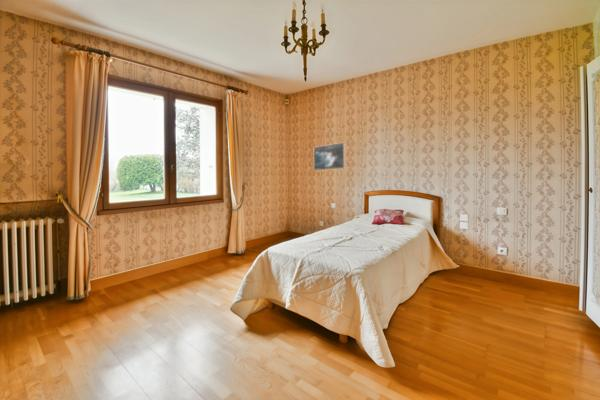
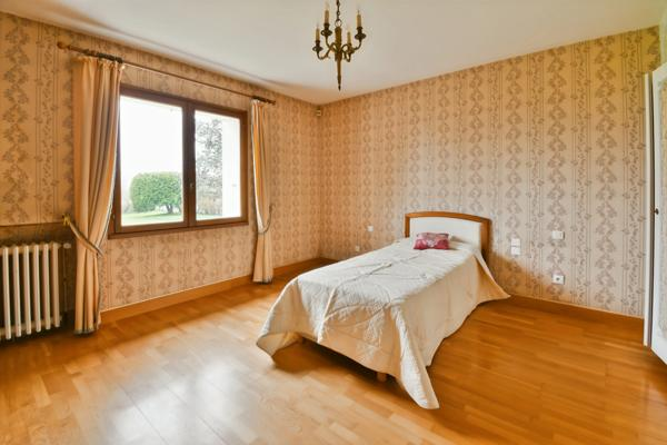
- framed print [313,142,346,172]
